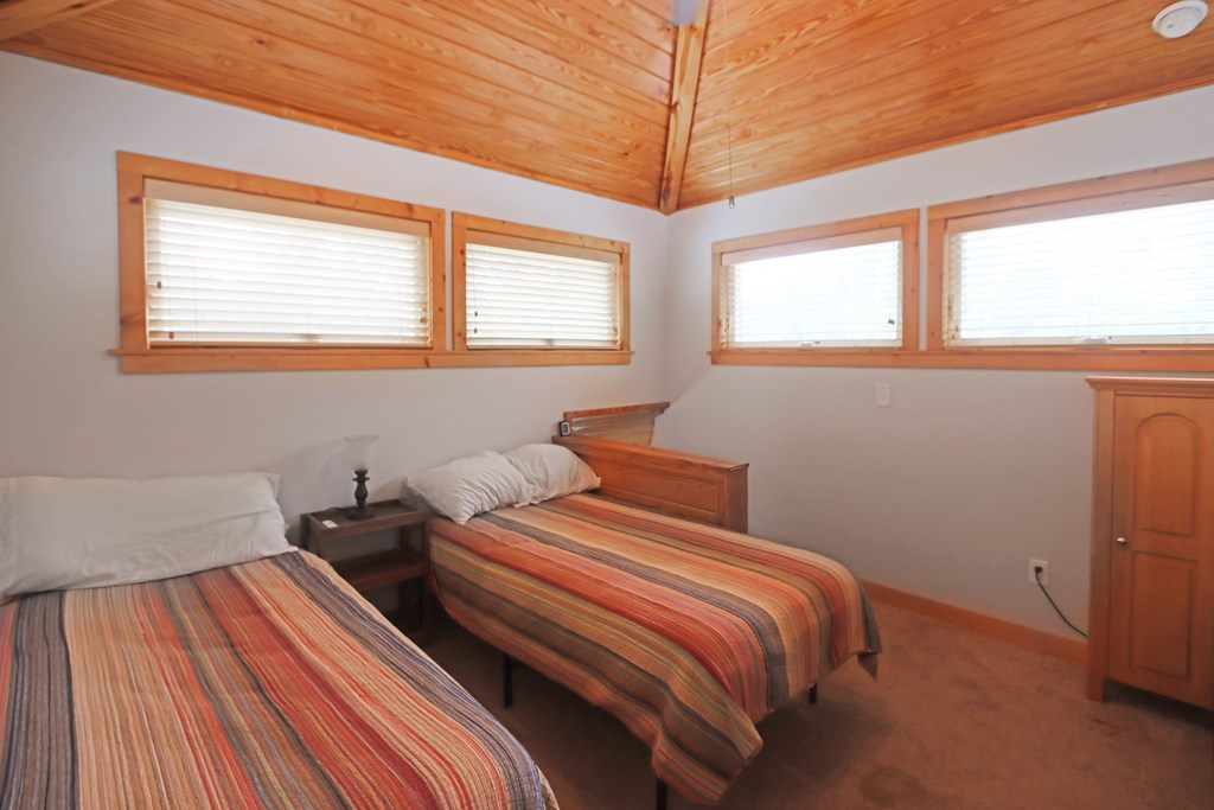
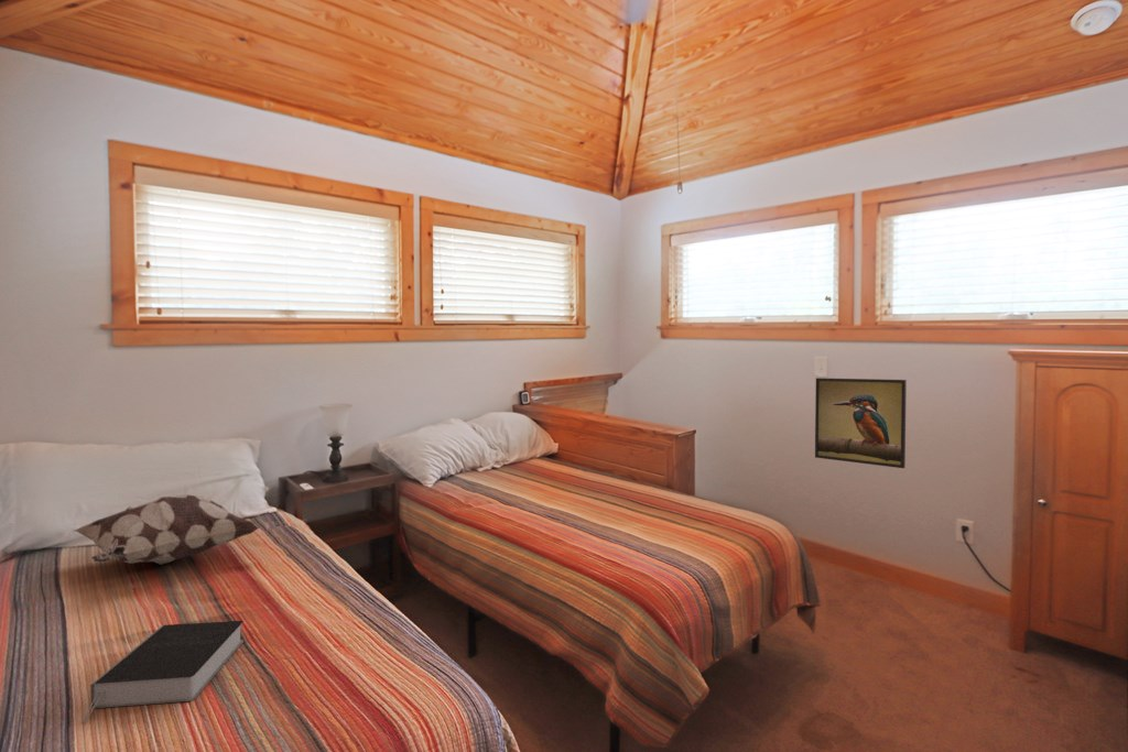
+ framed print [814,377,908,469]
+ decorative pillow [73,493,261,566]
+ book [79,620,245,723]
